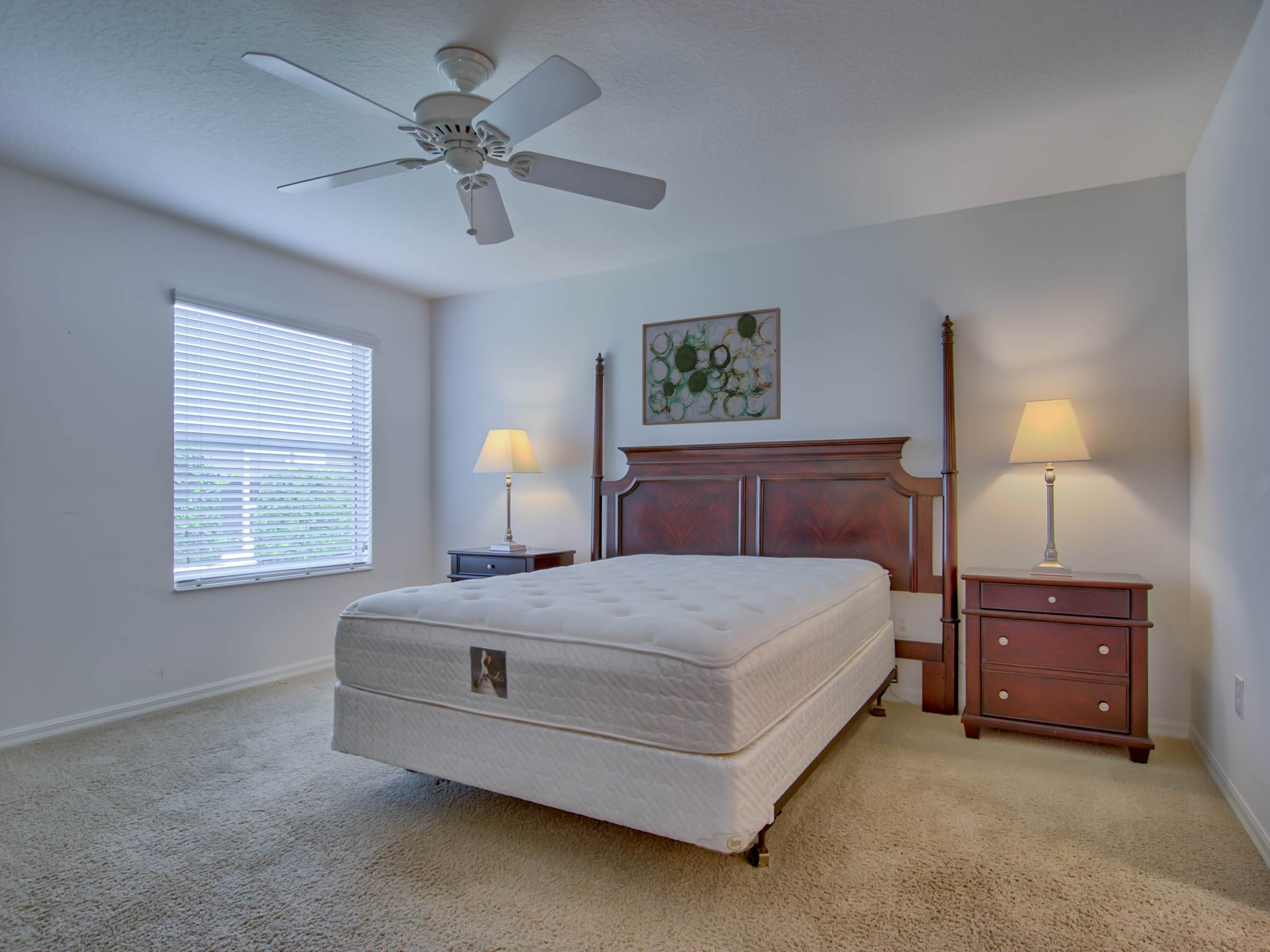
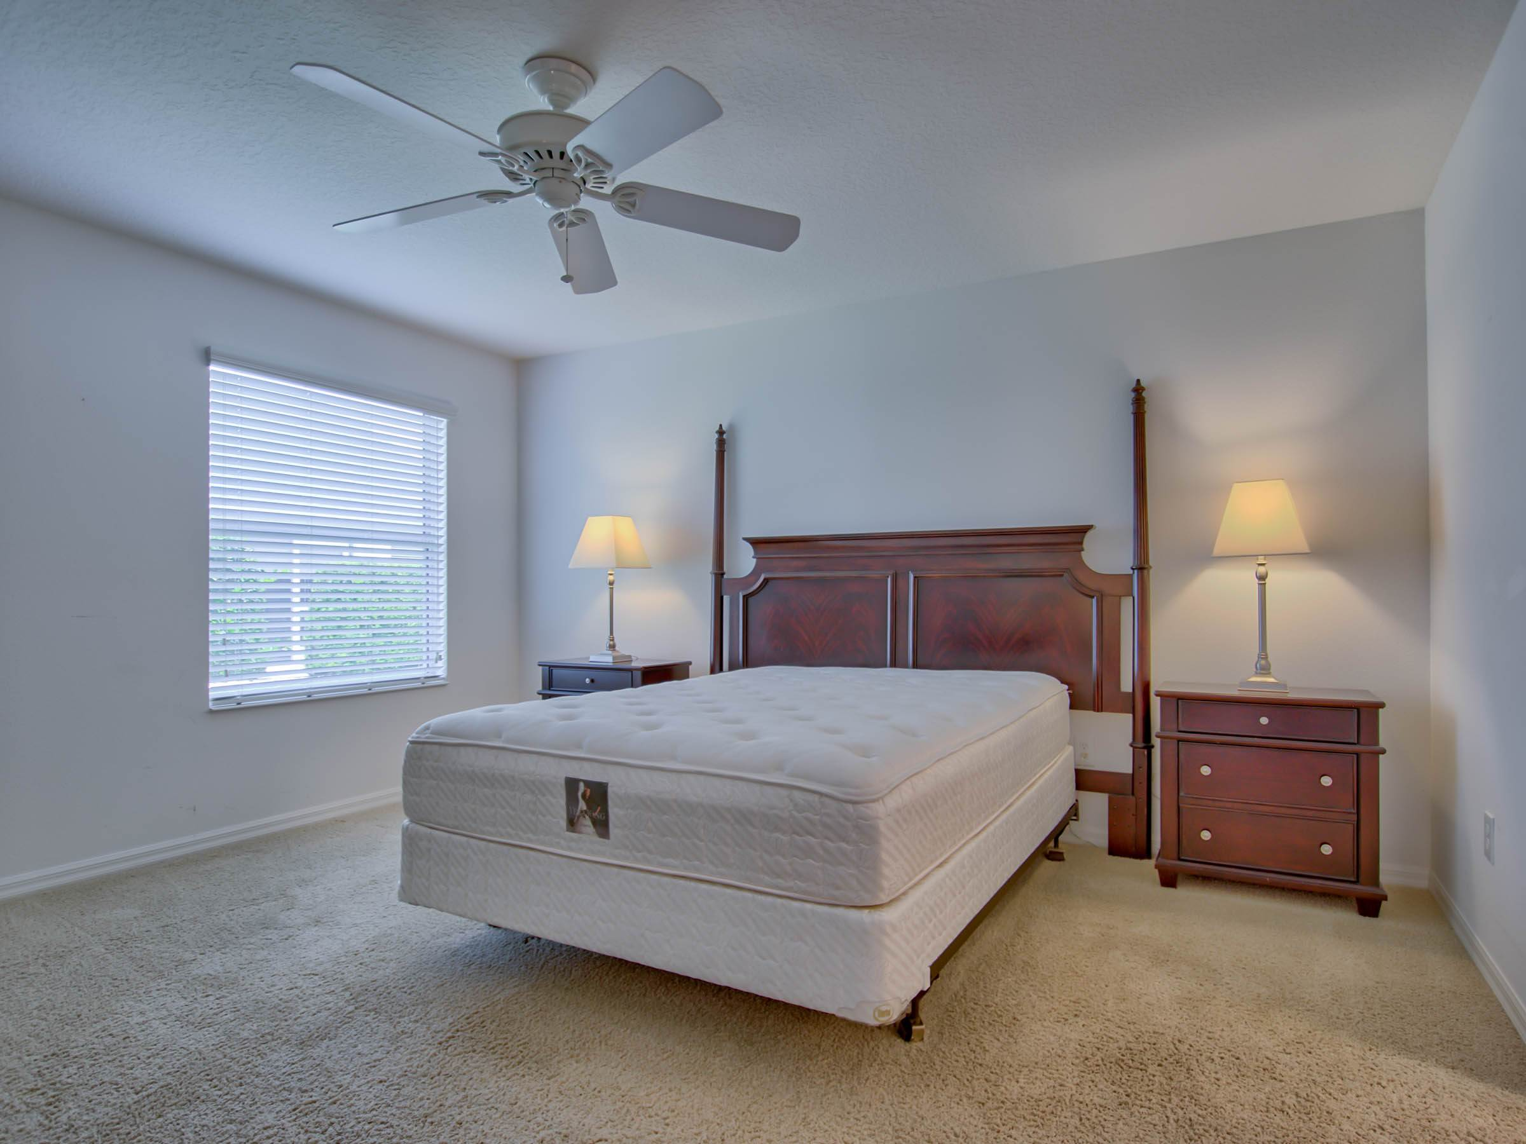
- wall art [642,307,781,426]
